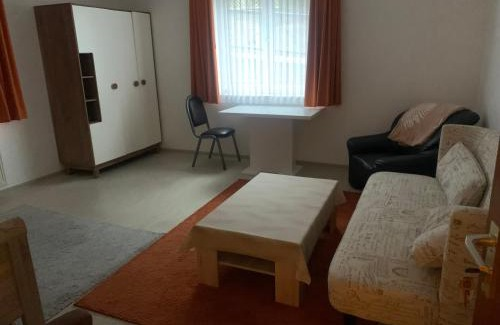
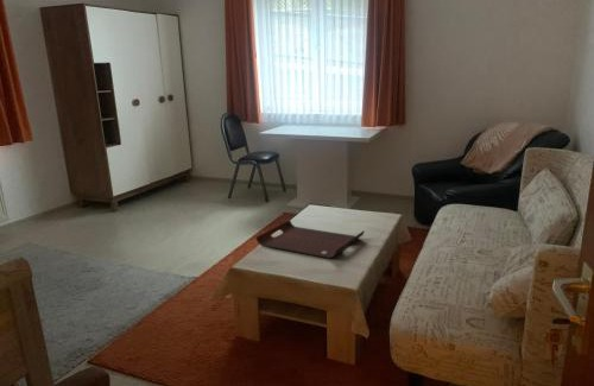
+ serving tray [255,219,366,260]
